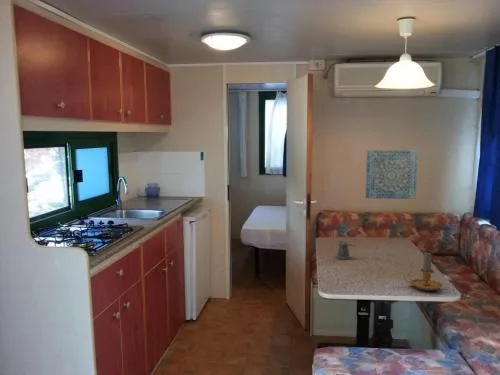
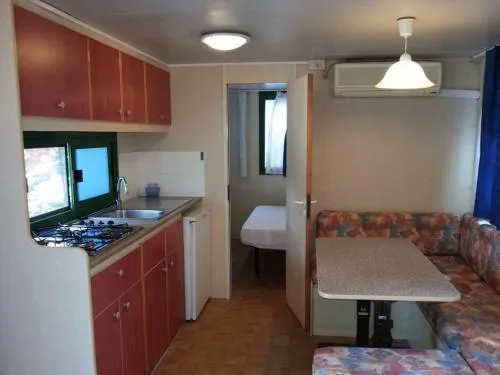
- pepper shaker [335,240,356,261]
- wall art [365,149,419,200]
- candle [403,252,443,292]
